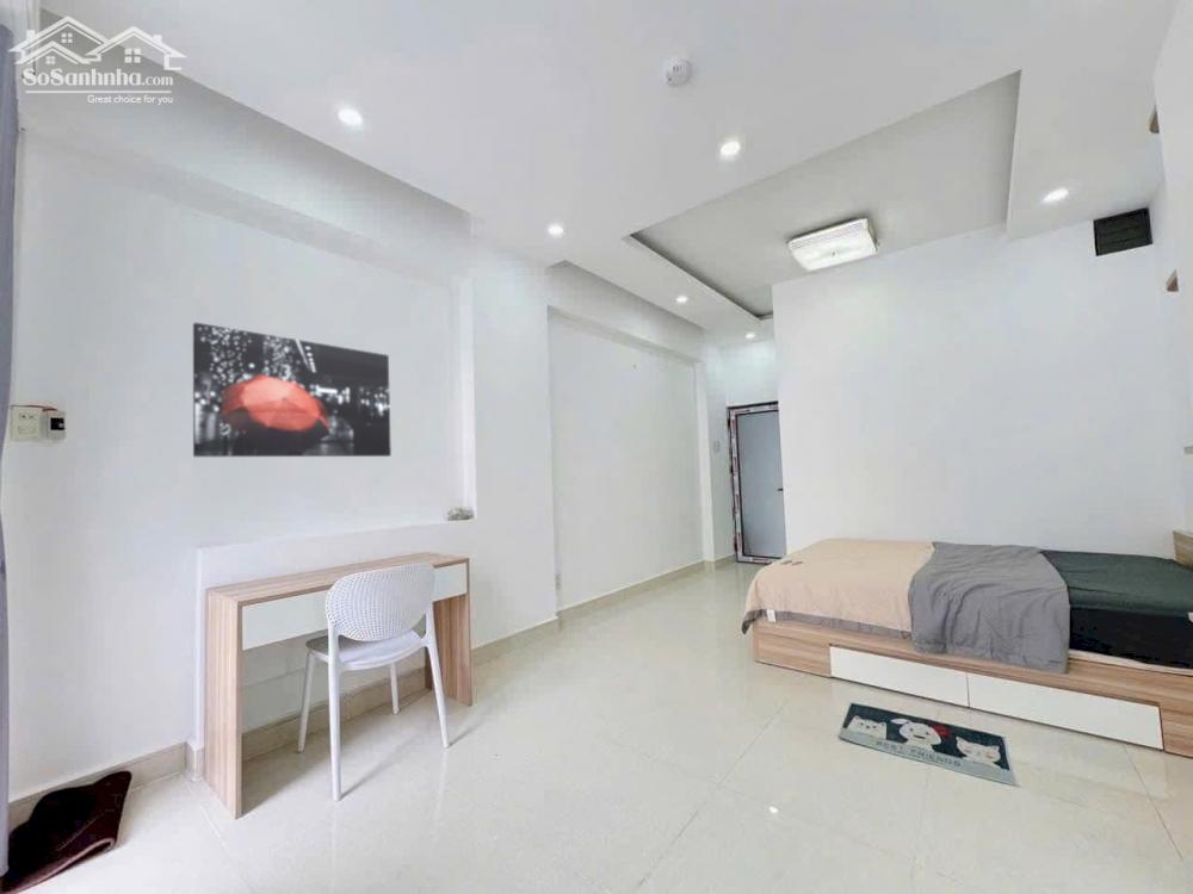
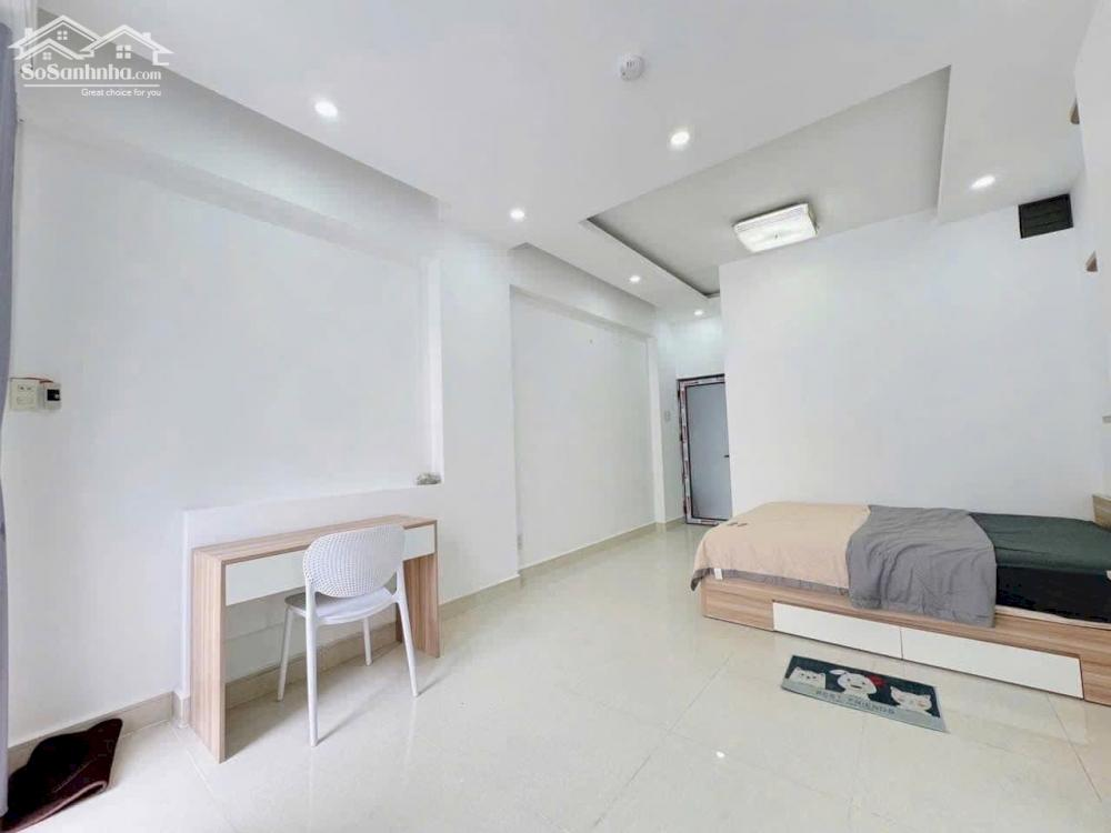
- wall art [192,322,392,458]
